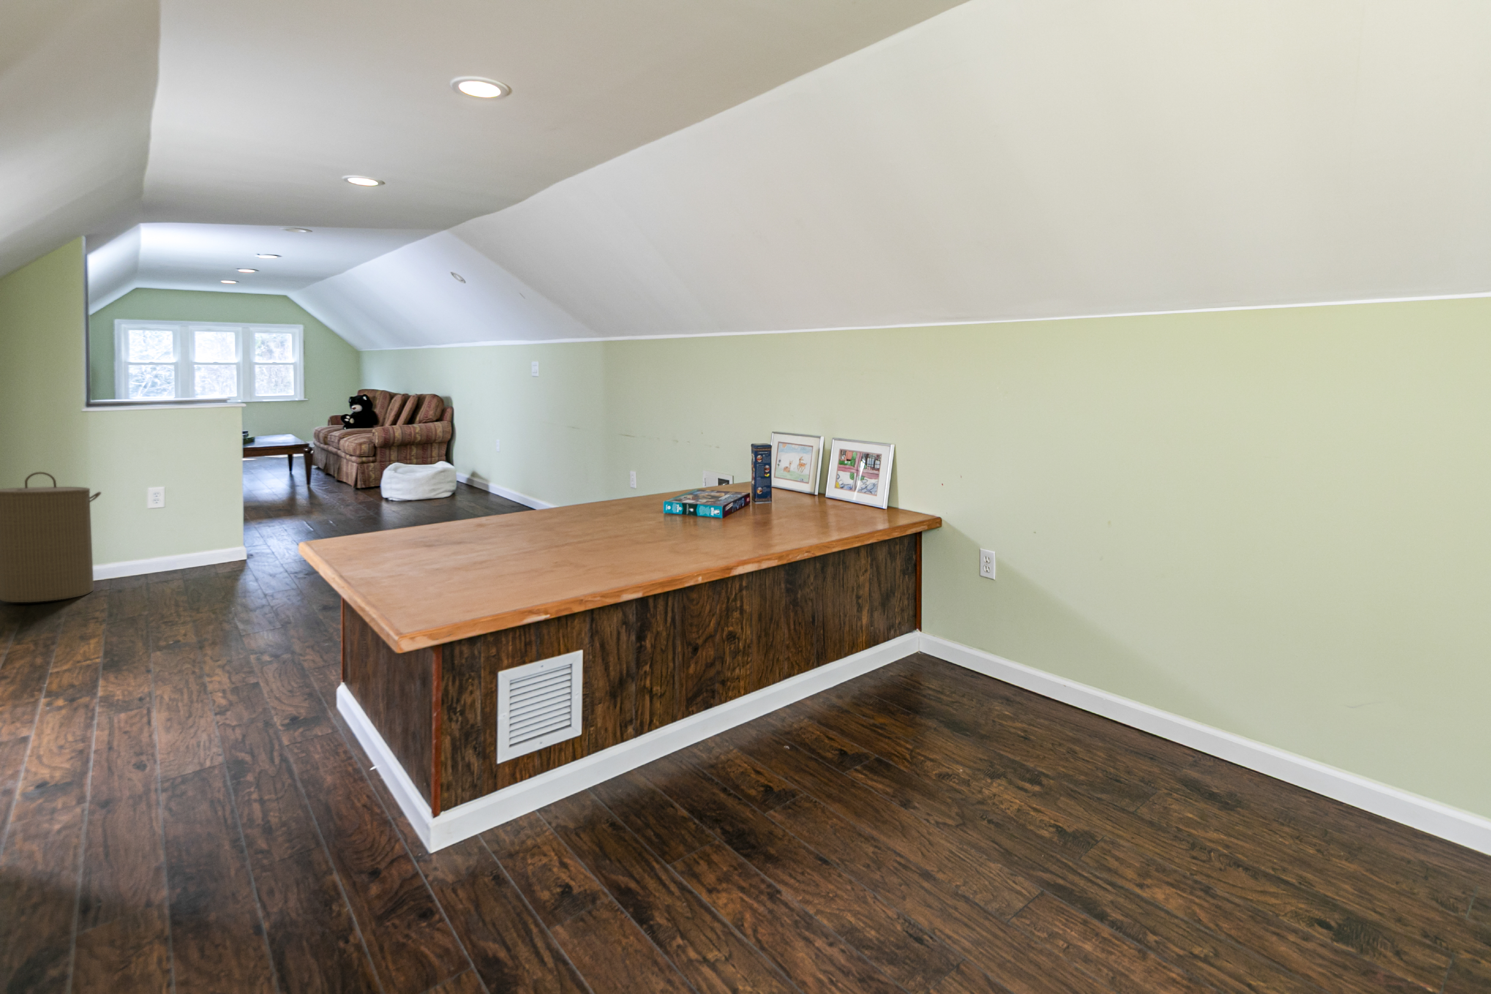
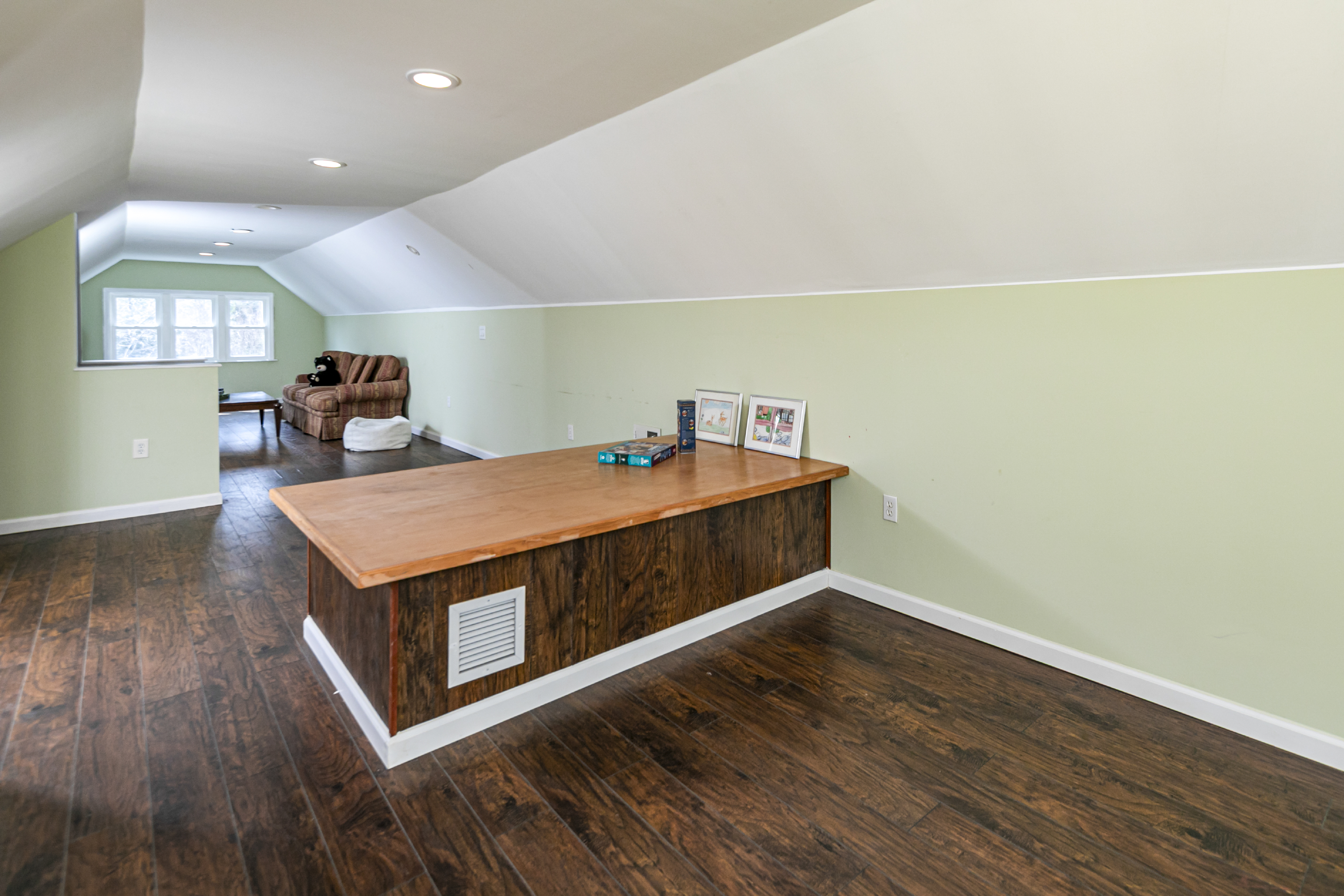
- laundry hamper [0,471,102,602]
